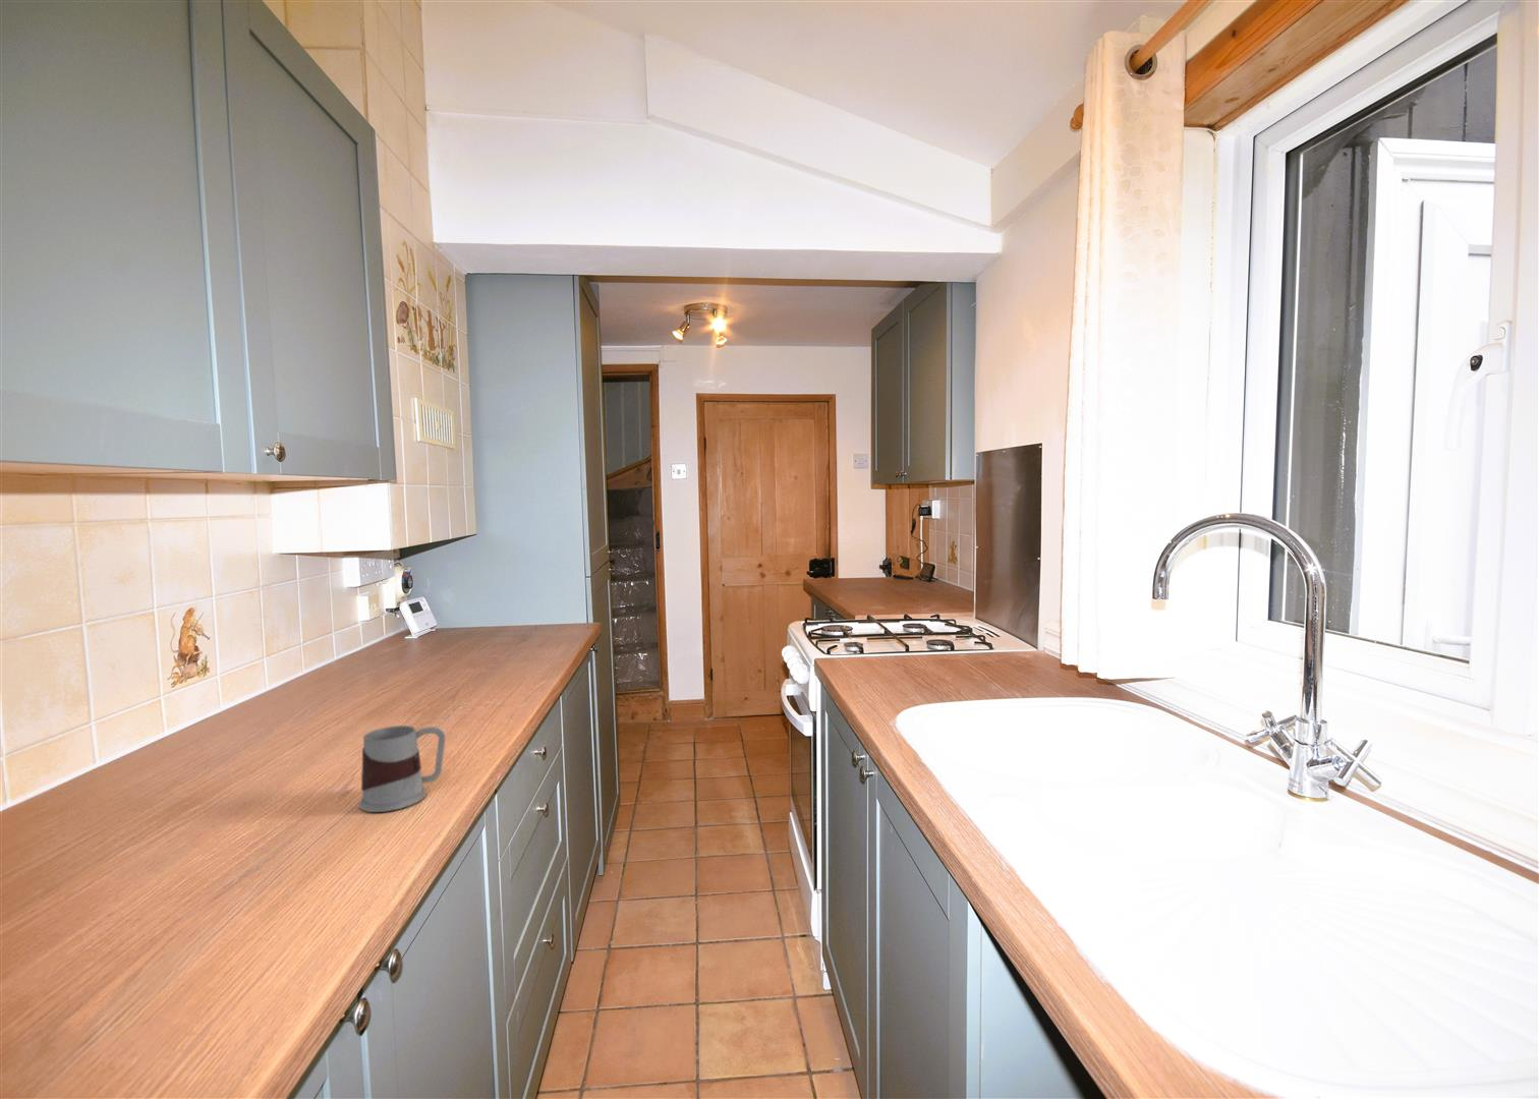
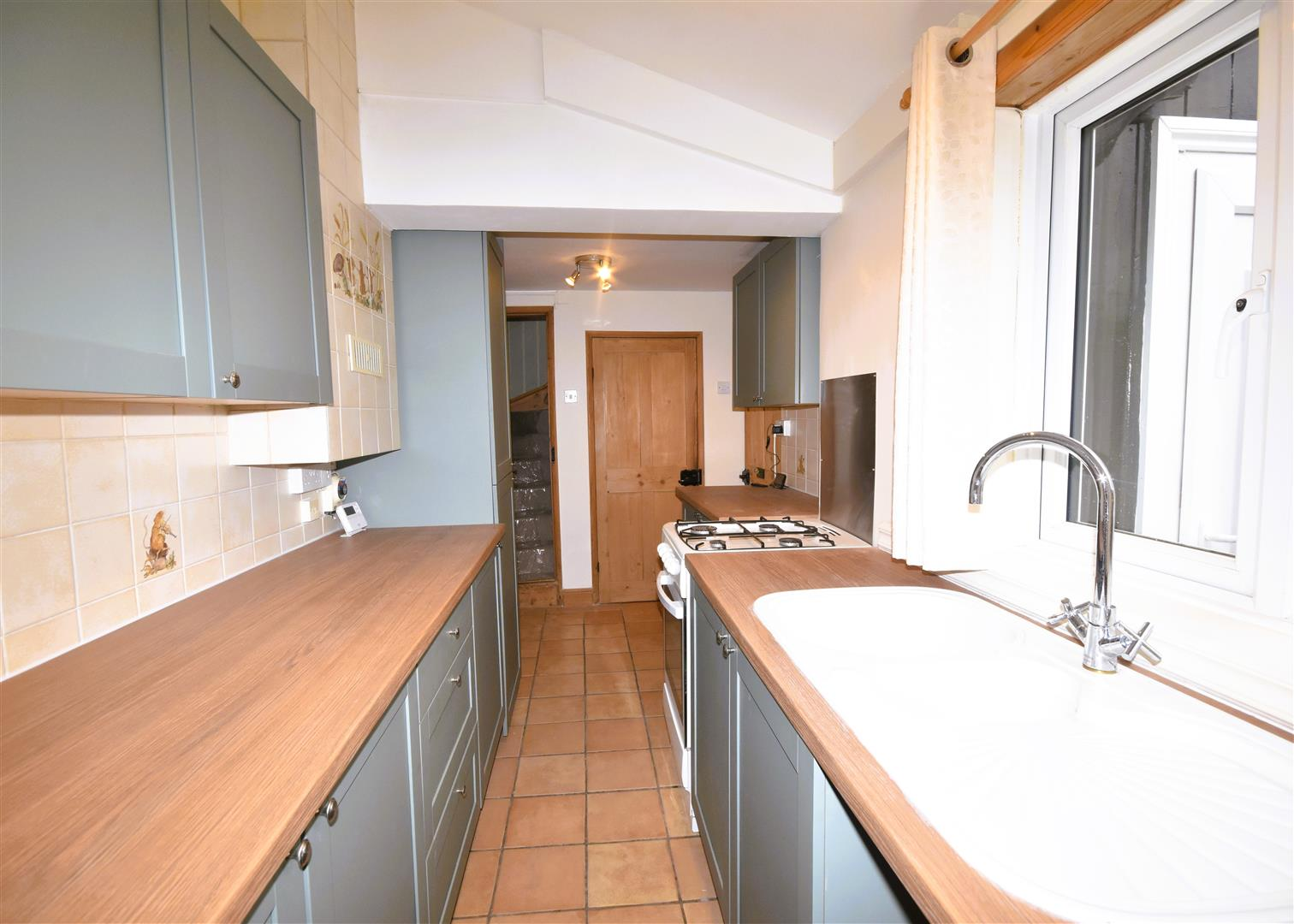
- mug [358,724,446,814]
